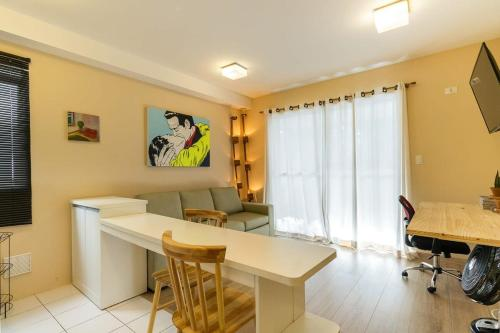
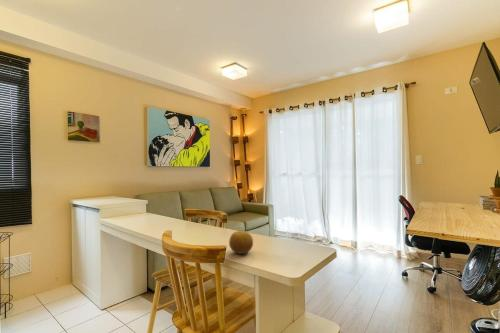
+ fruit [228,230,254,255]
